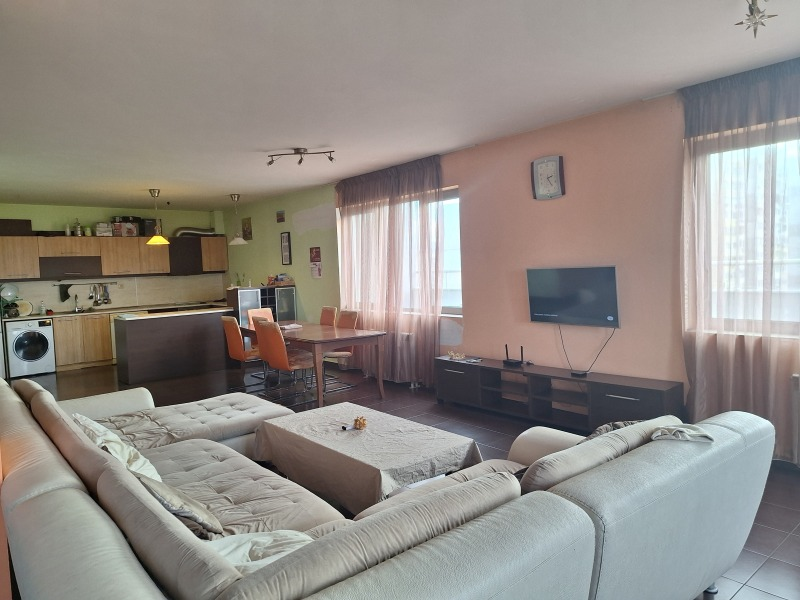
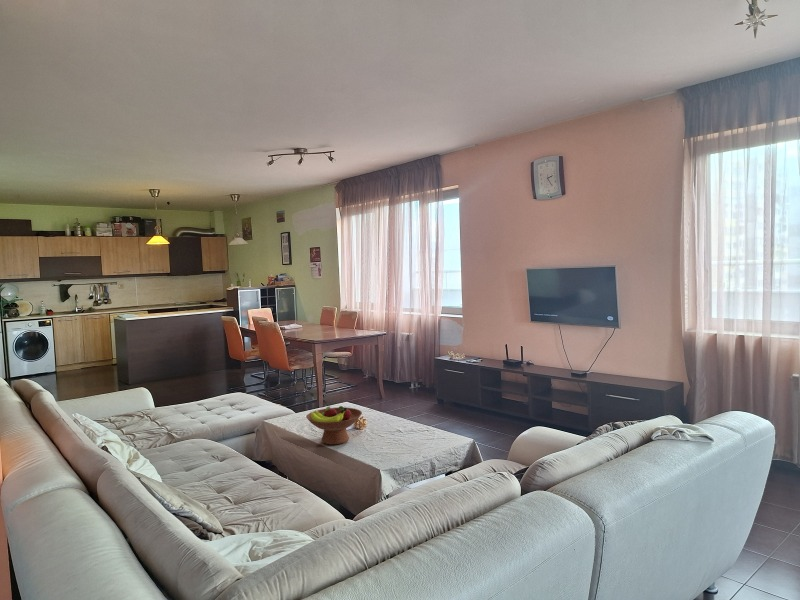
+ fruit bowl [305,405,363,445]
